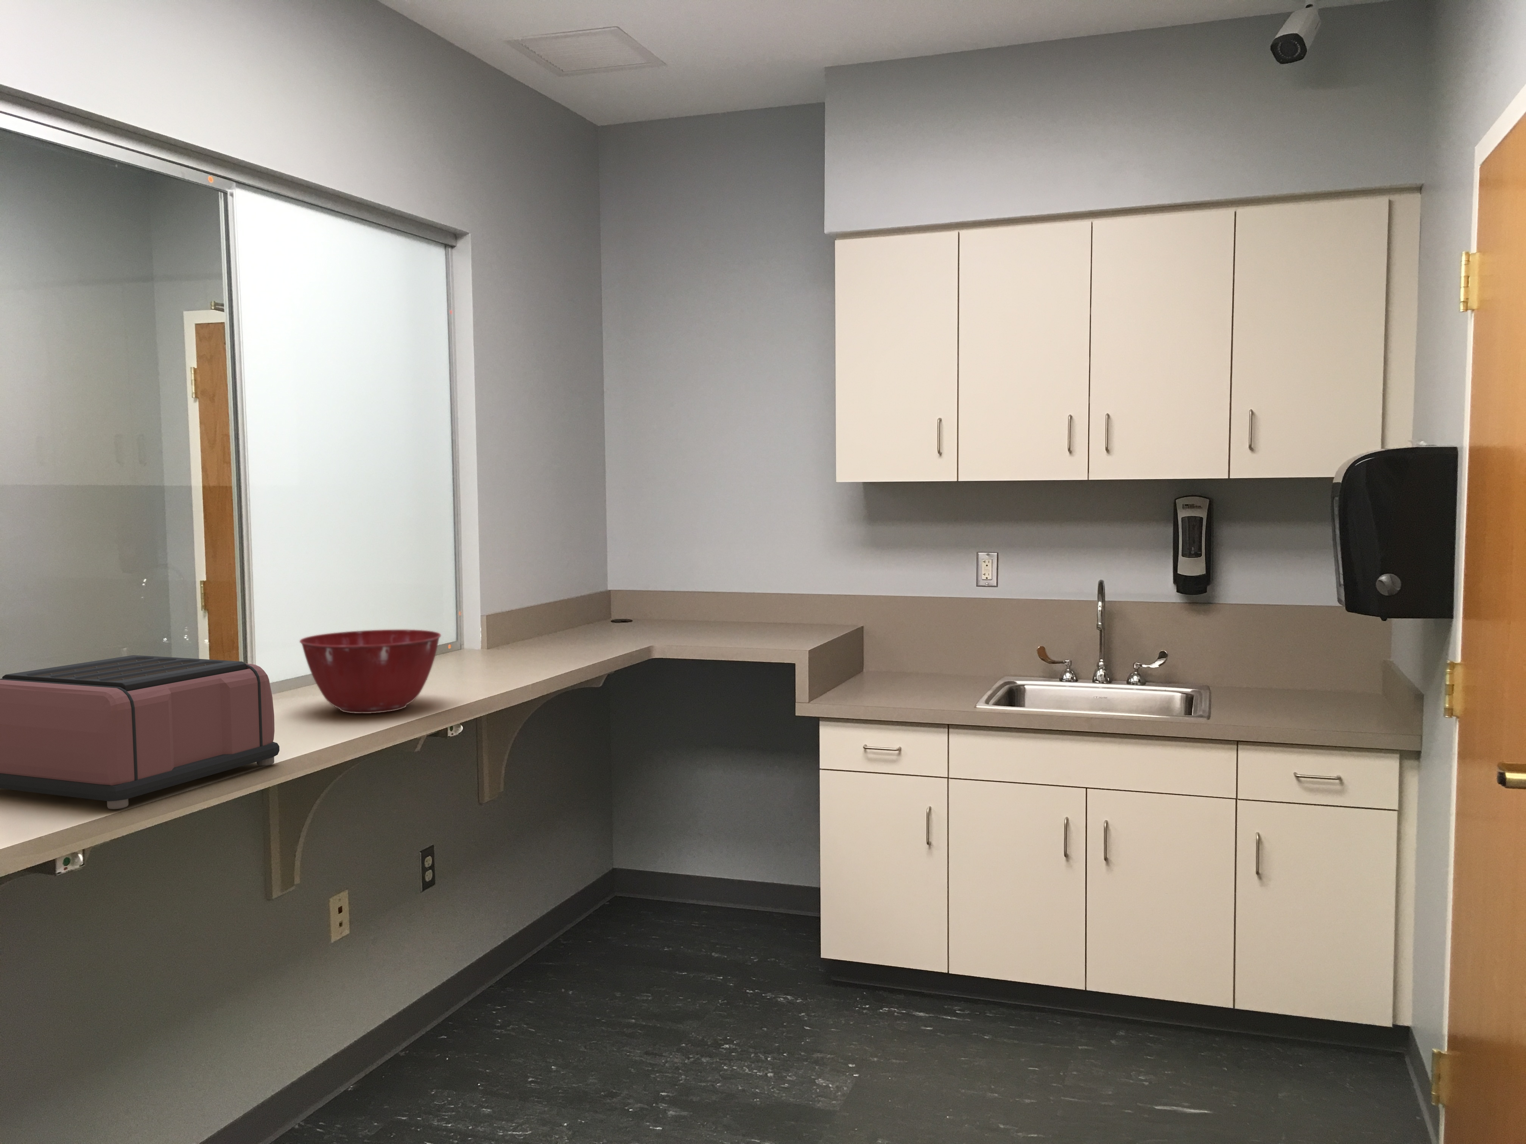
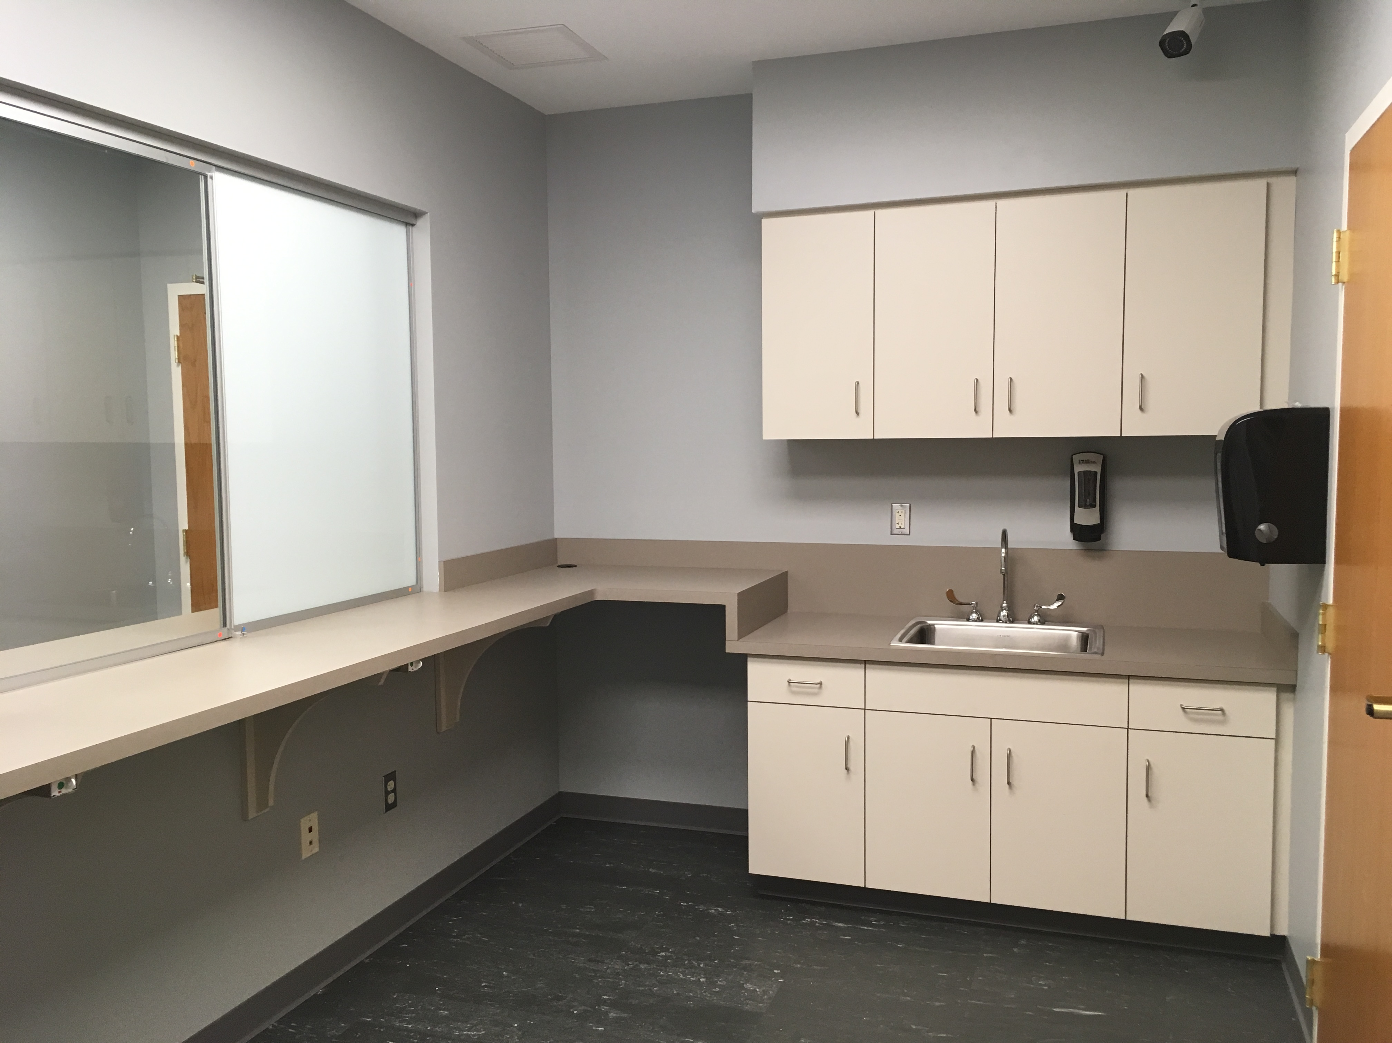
- mixing bowl [299,630,441,714]
- toaster [0,655,280,810]
